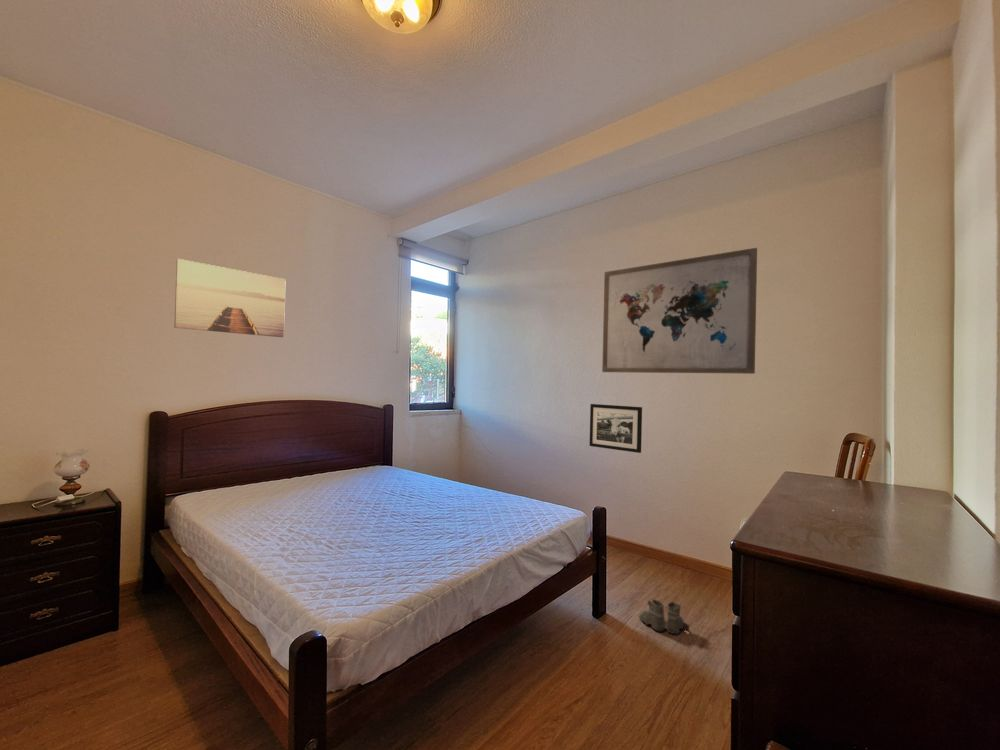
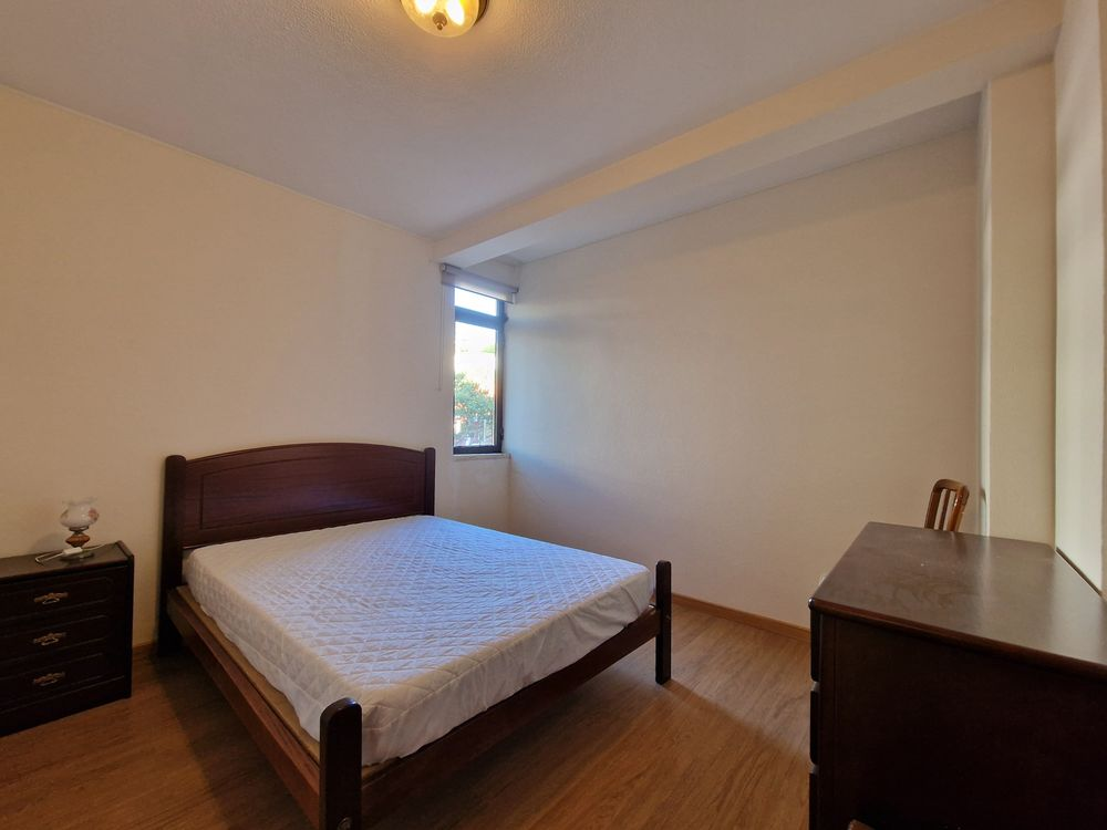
- wall art [601,247,758,375]
- picture frame [589,403,643,454]
- wall art [173,258,287,338]
- boots [638,598,685,635]
